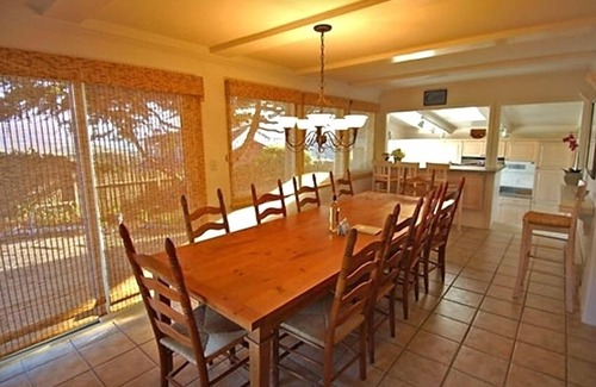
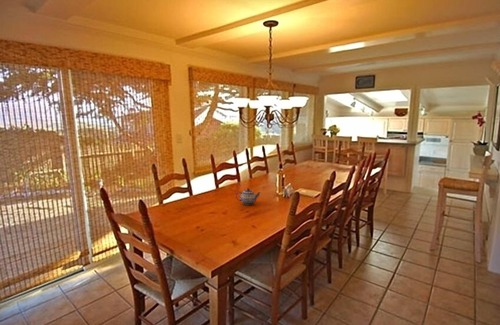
+ teapot [235,188,262,206]
